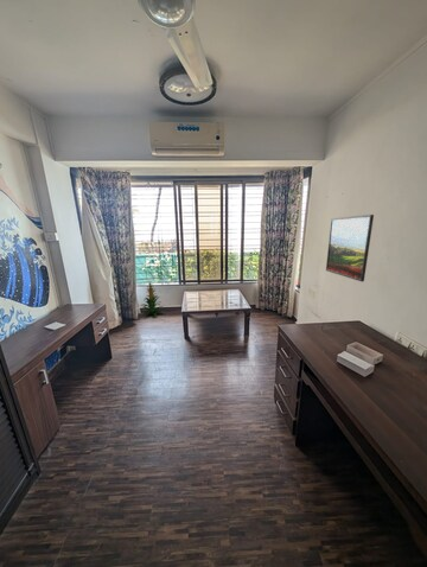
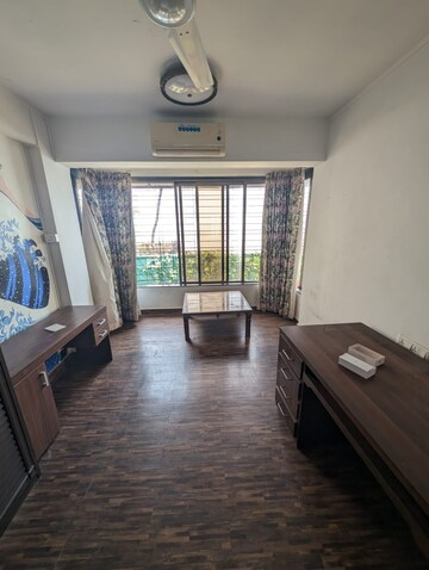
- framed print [325,214,375,282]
- indoor plant [139,280,165,318]
